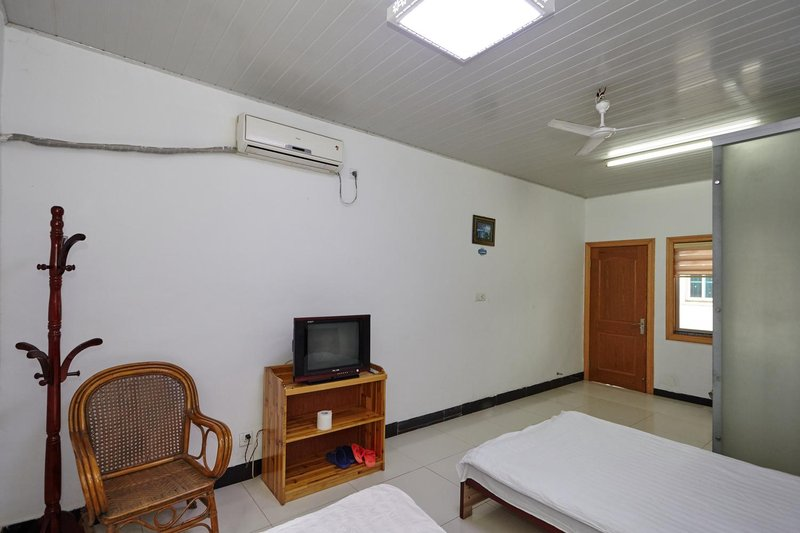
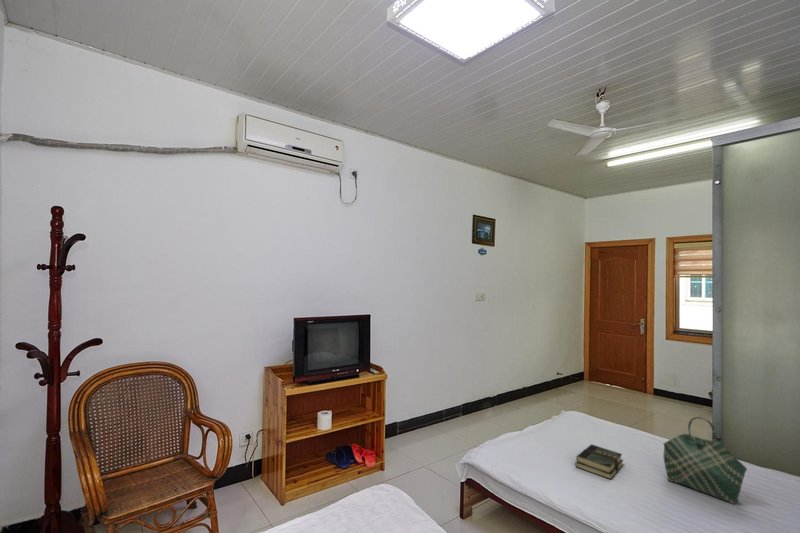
+ book [574,443,624,480]
+ tote bag [663,416,748,505]
